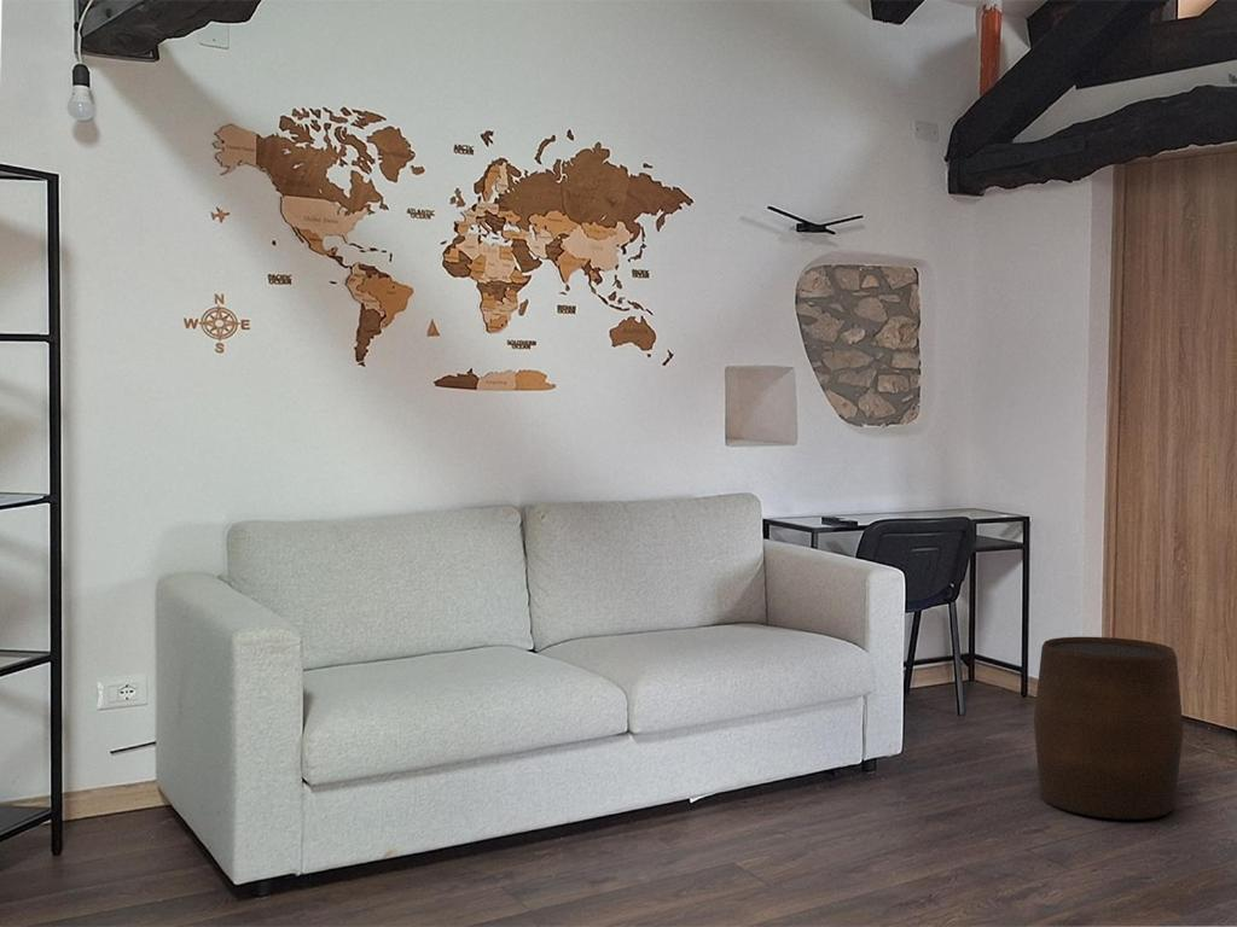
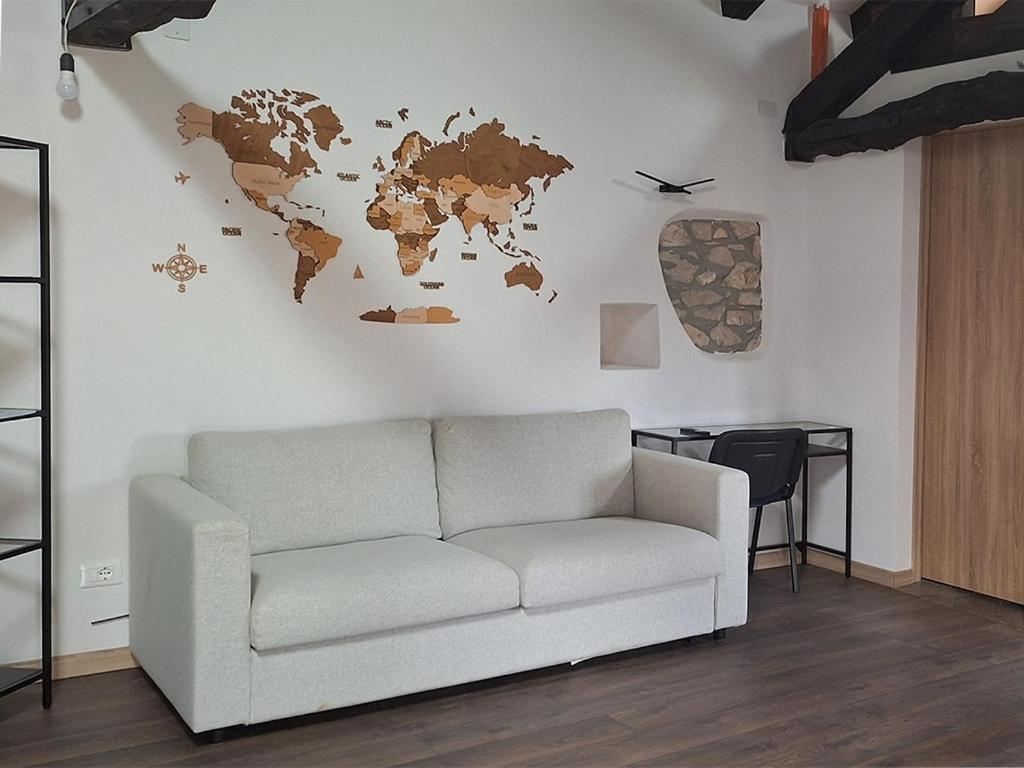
- stool [1033,636,1185,821]
